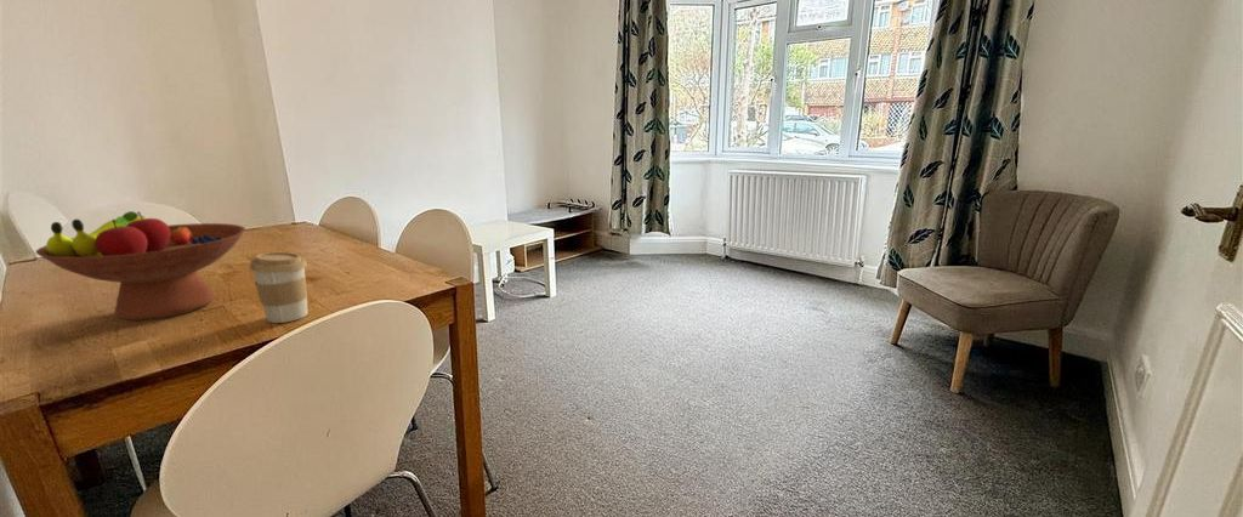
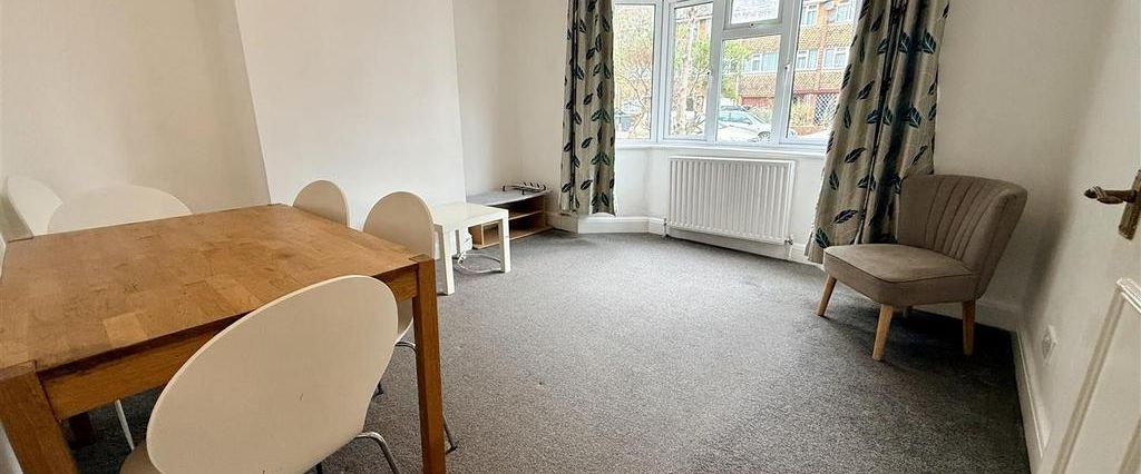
- coffee cup [249,251,310,324]
- fruit bowl [35,210,246,322]
